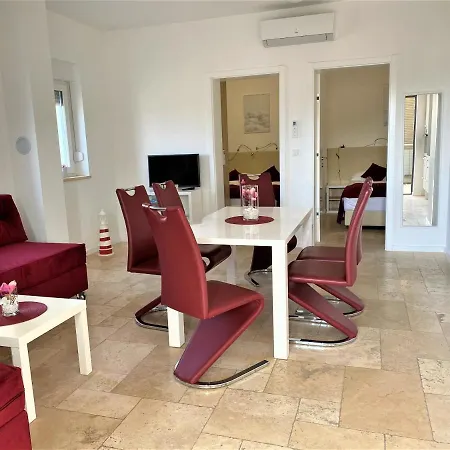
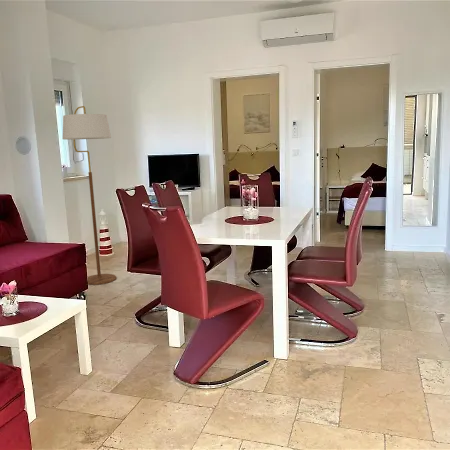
+ floor lamp [61,105,118,286]
